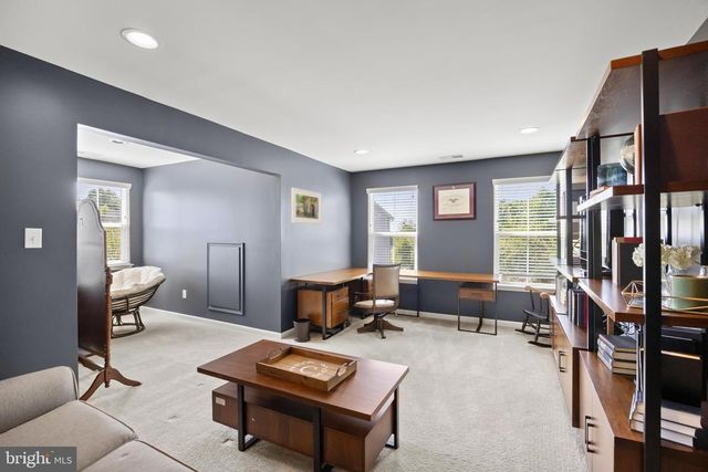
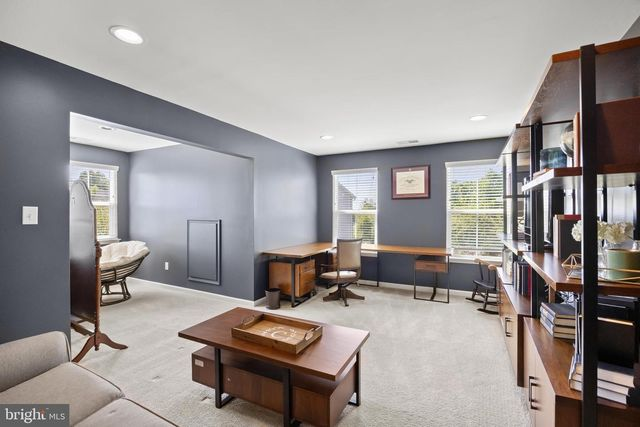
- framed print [290,187,322,225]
